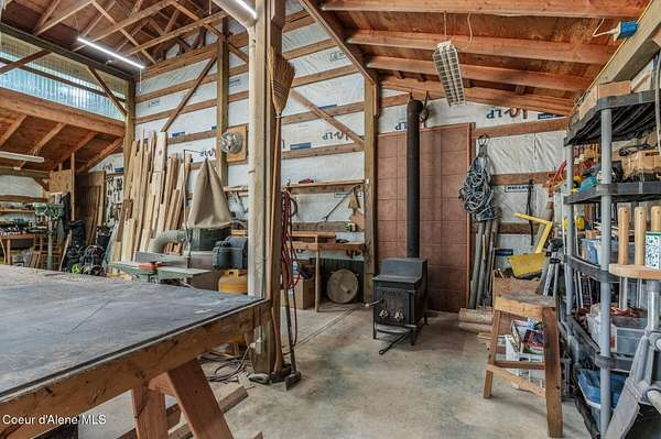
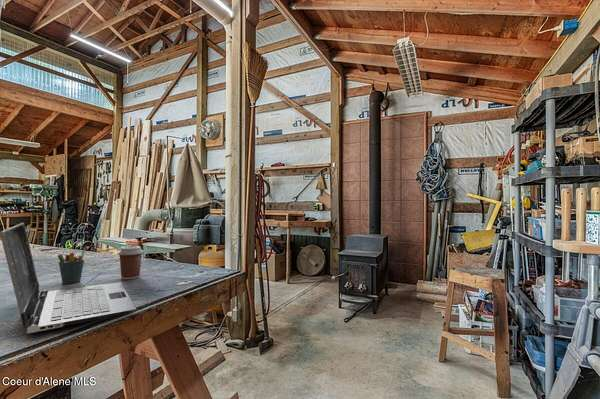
+ pen holder [57,246,87,285]
+ laptop computer [0,222,137,335]
+ coffee cup [117,245,145,280]
